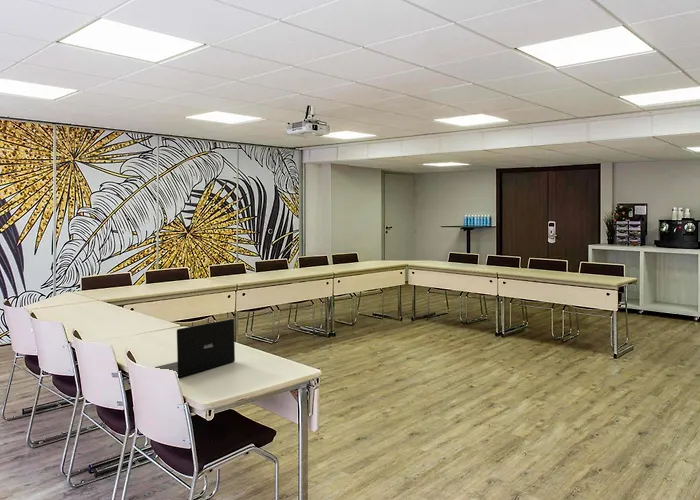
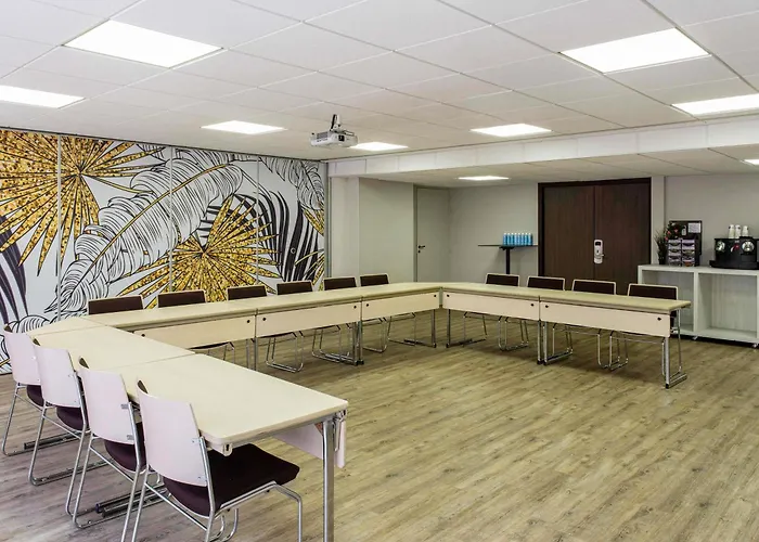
- laptop [154,318,236,378]
